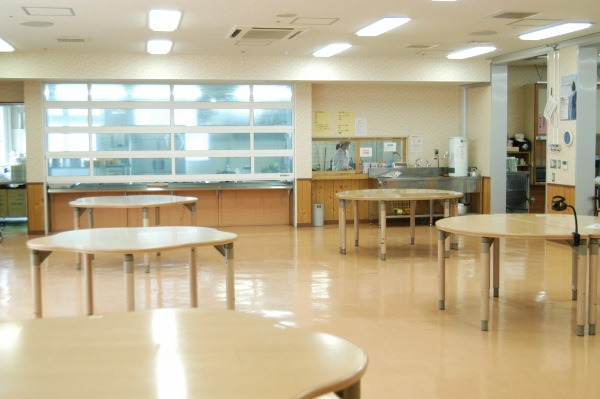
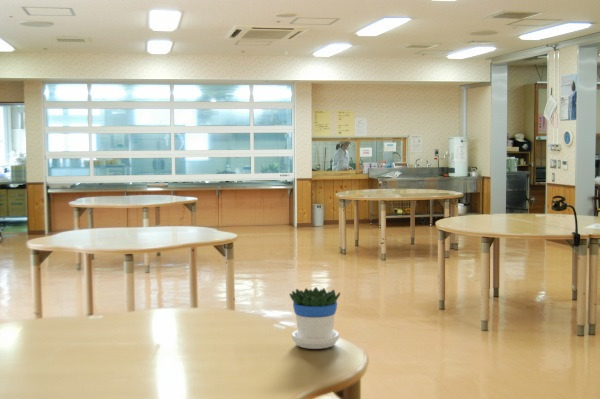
+ flowerpot [289,286,341,350]
